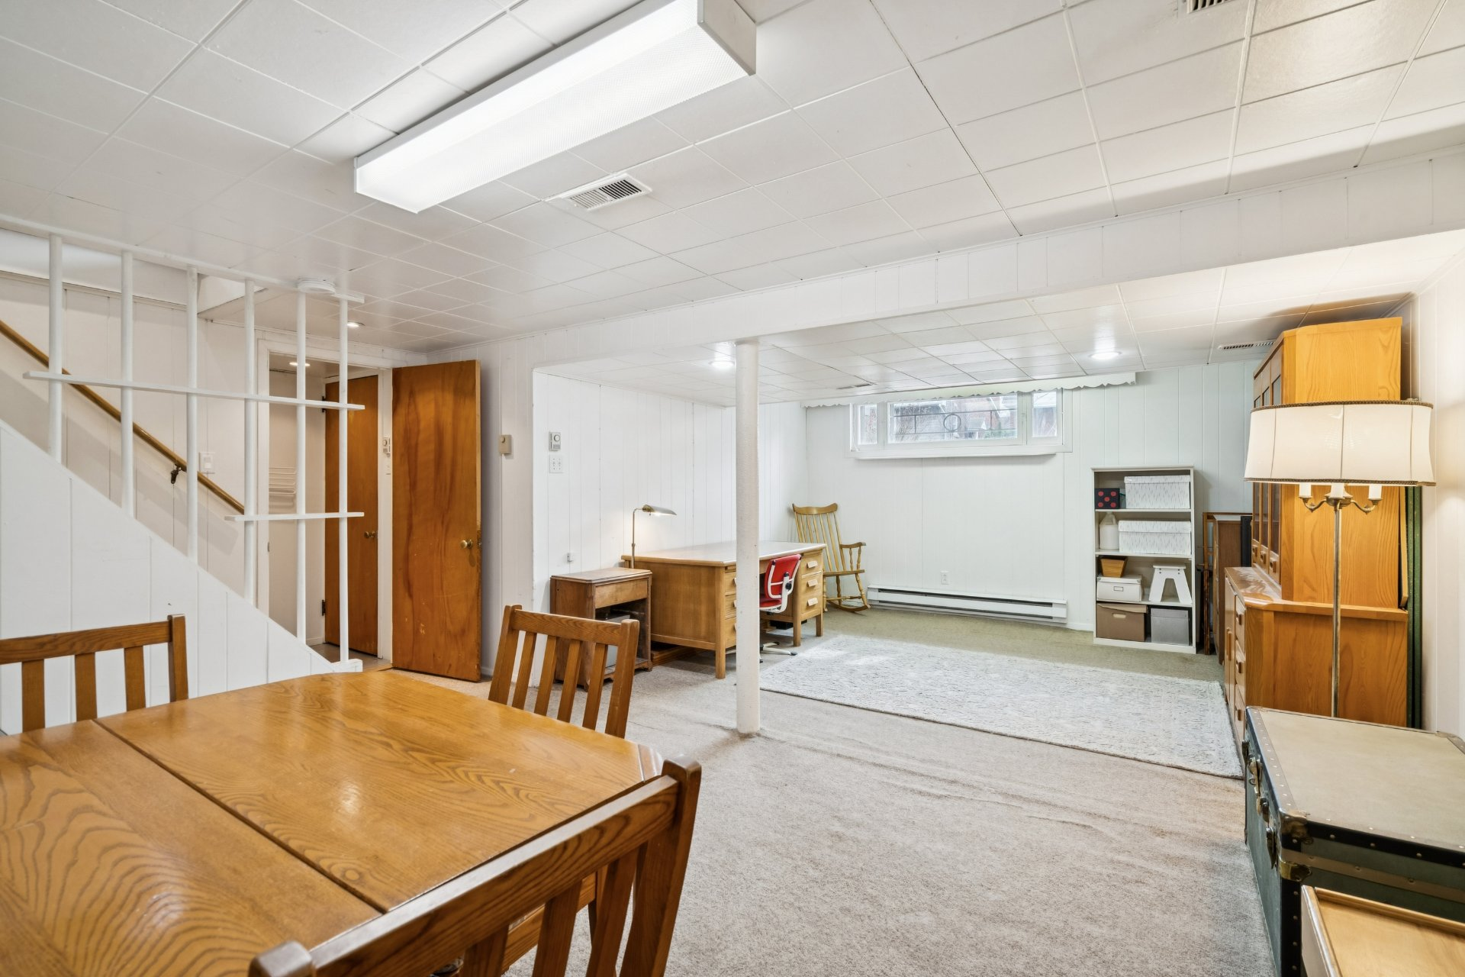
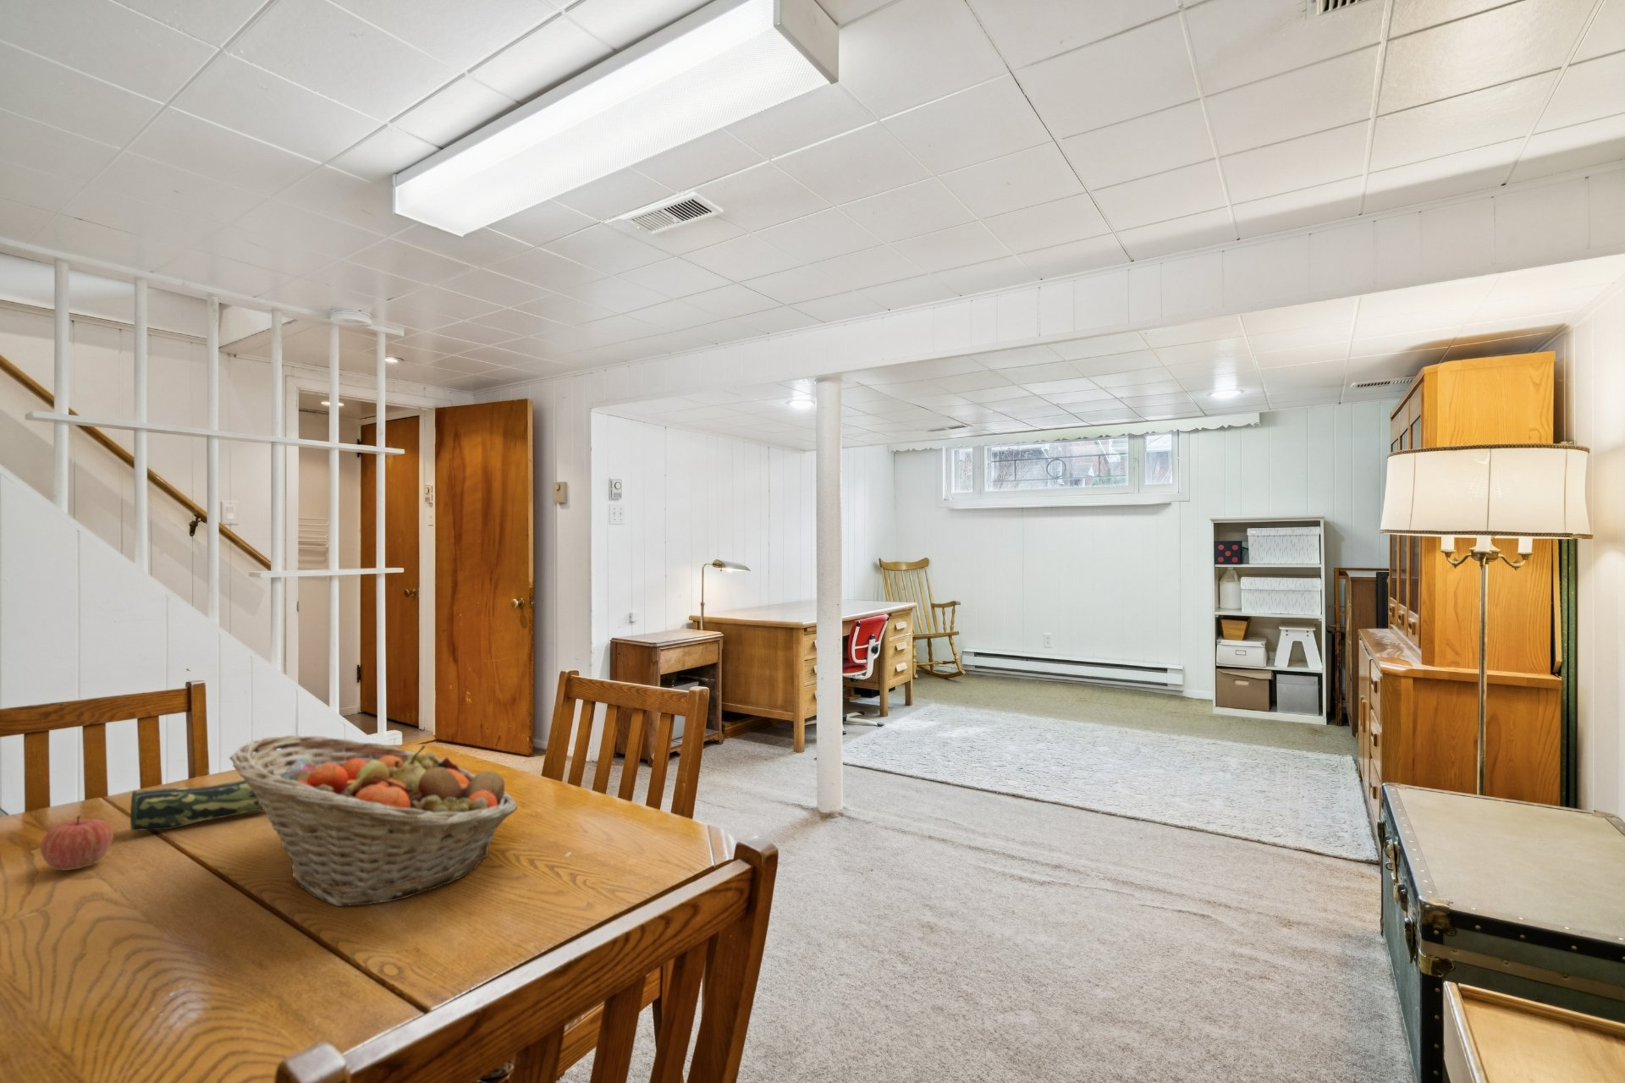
+ pencil case [129,778,264,832]
+ fruit basket [229,735,519,907]
+ apple [40,815,114,871]
